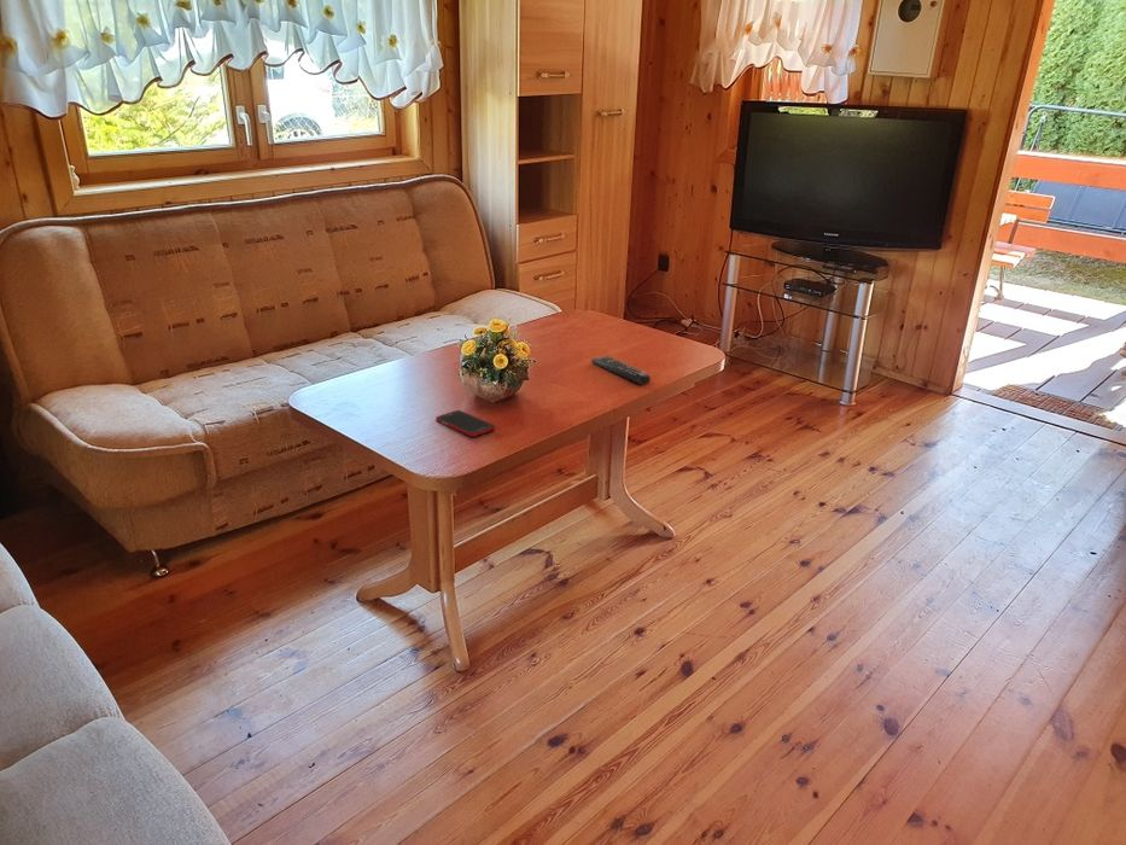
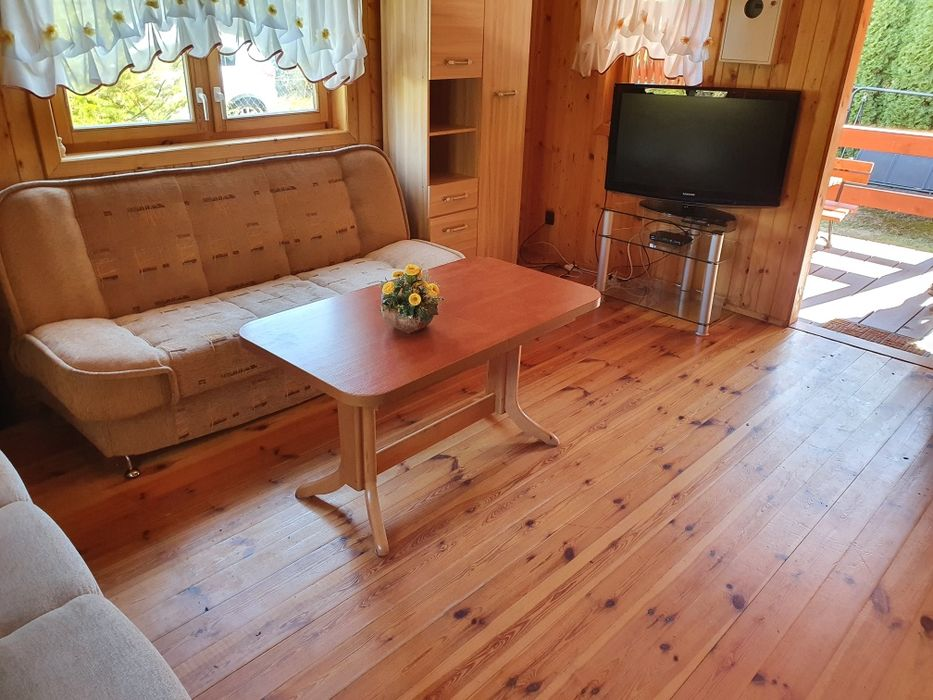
- cell phone [434,409,496,438]
- remote control [590,355,652,386]
